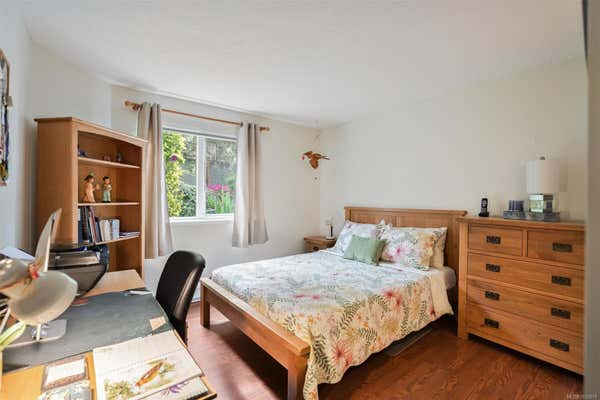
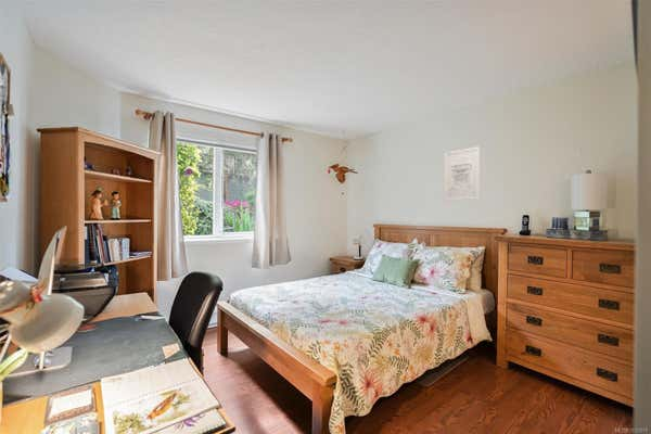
+ wall art [443,145,481,202]
